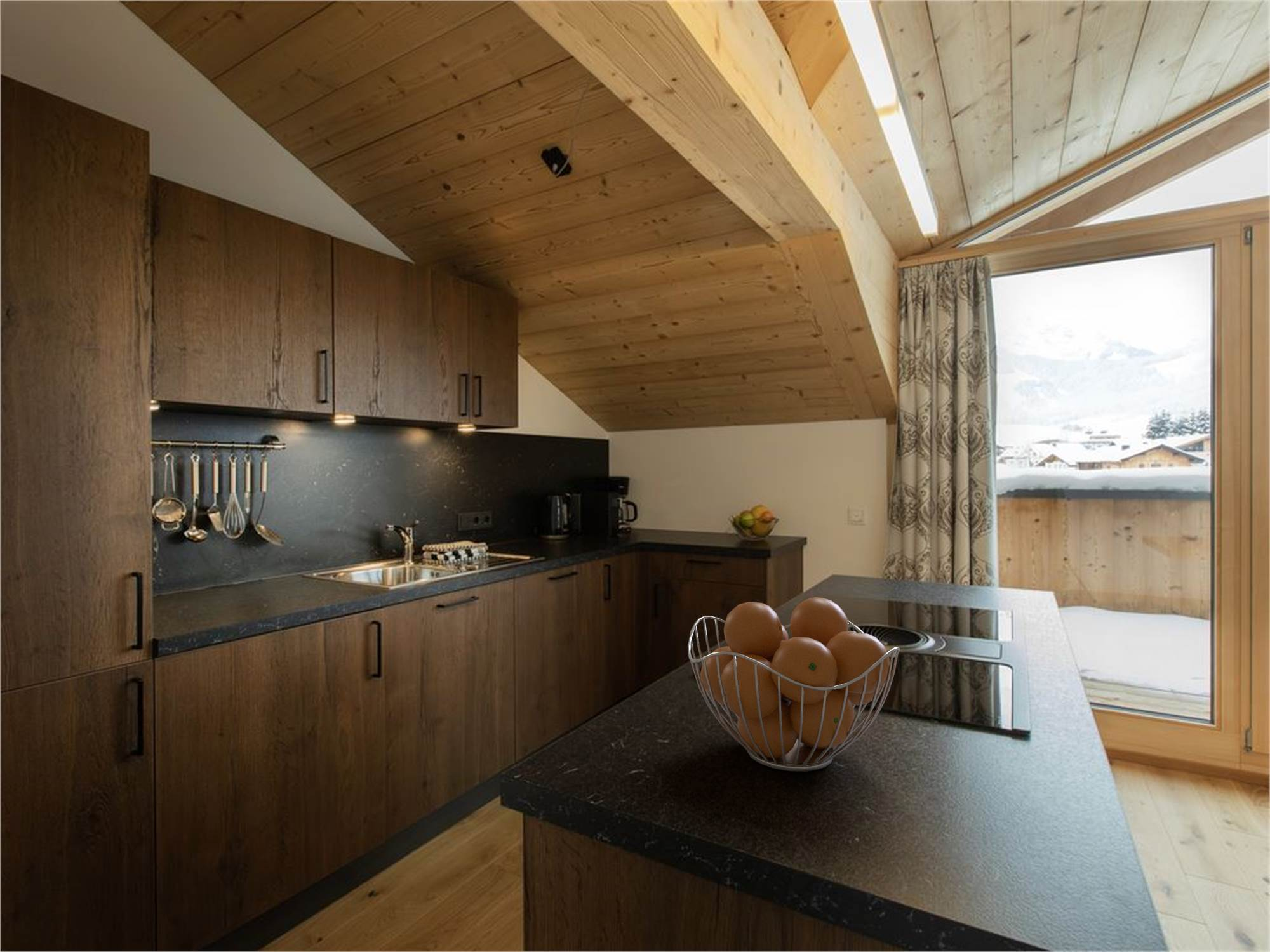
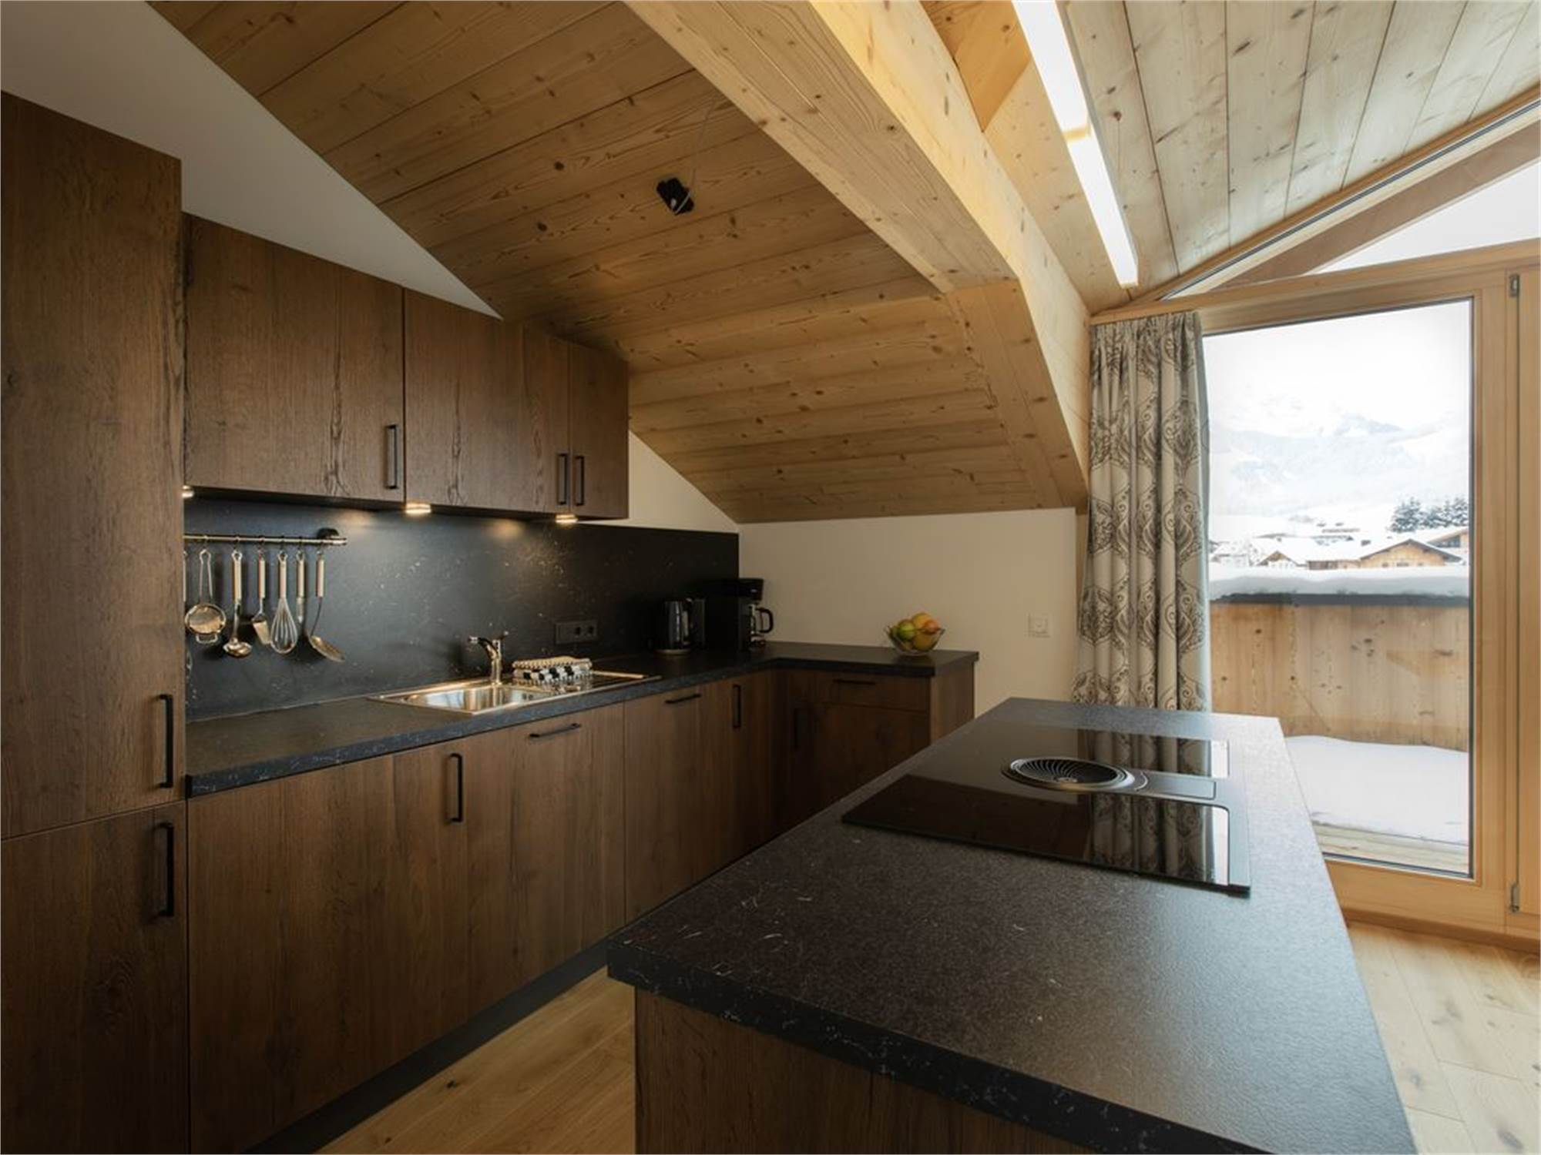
- fruit basket [687,597,900,772]
